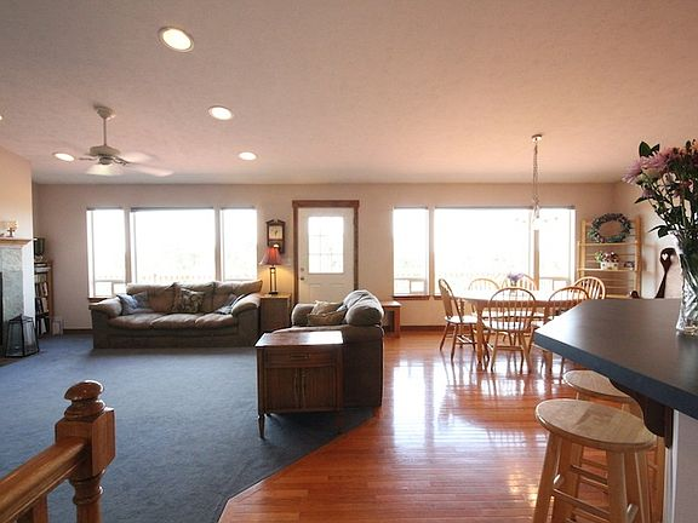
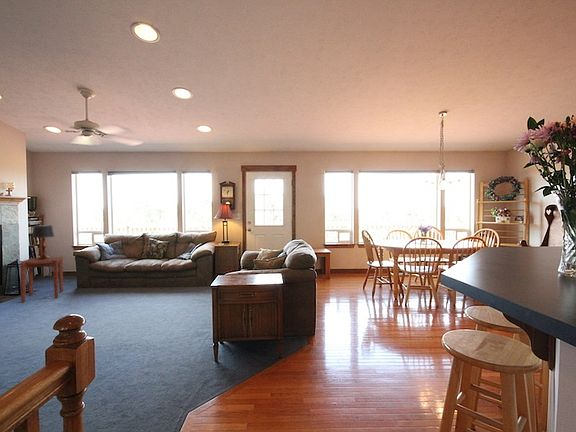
+ side table [19,256,64,303]
+ table lamp [31,224,56,260]
